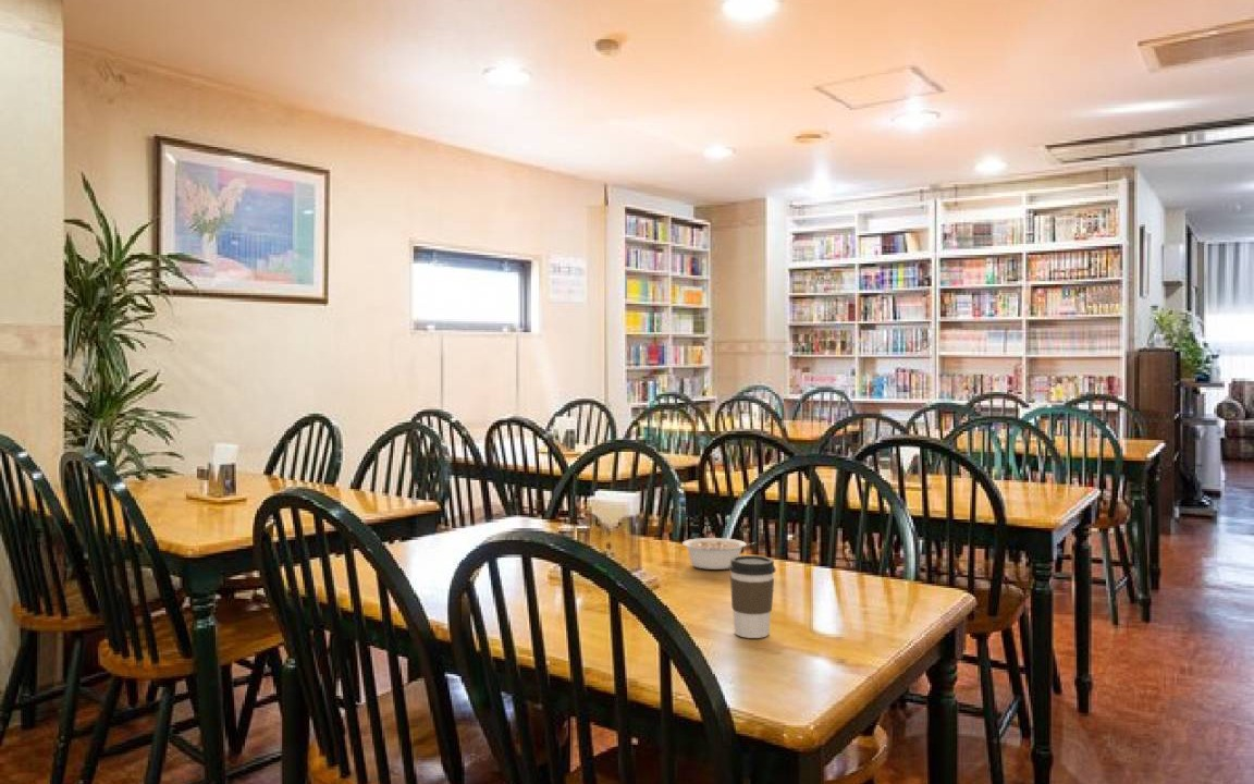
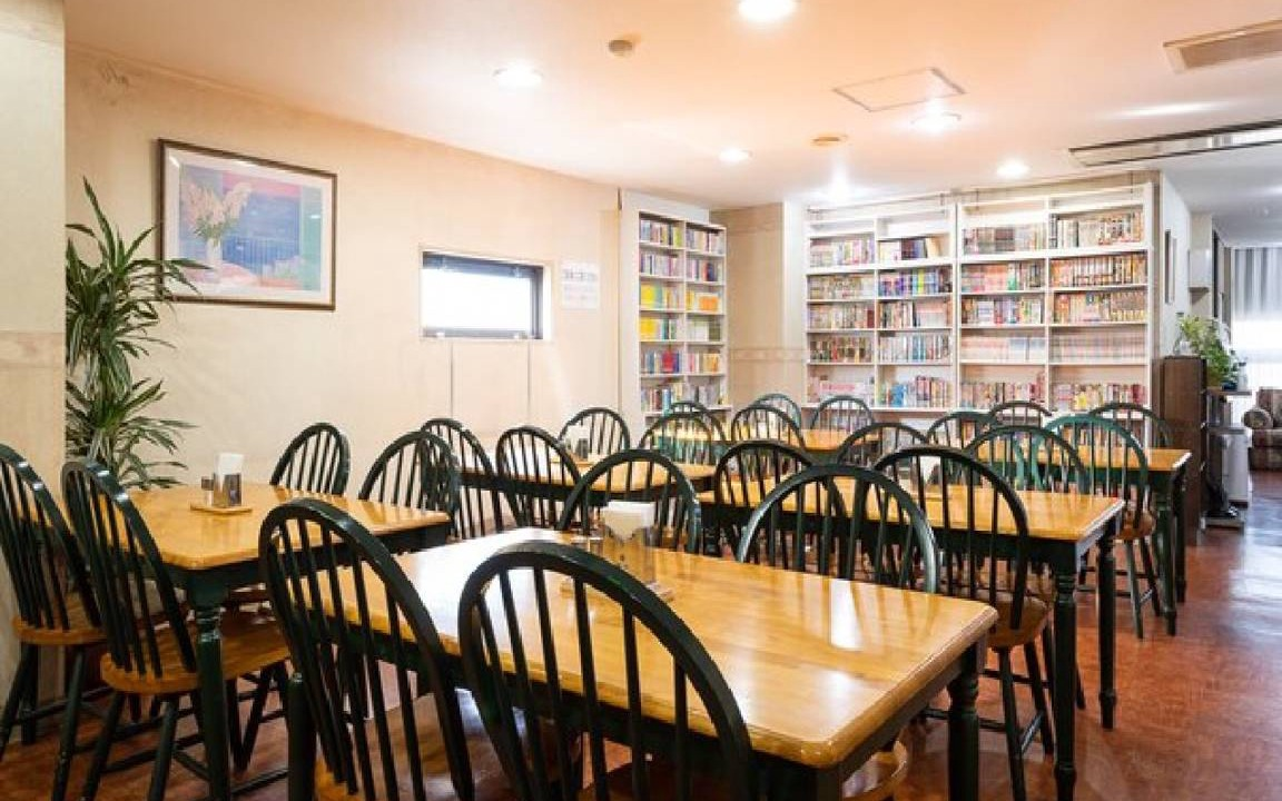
- coffee cup [728,554,776,639]
- legume [681,537,757,571]
